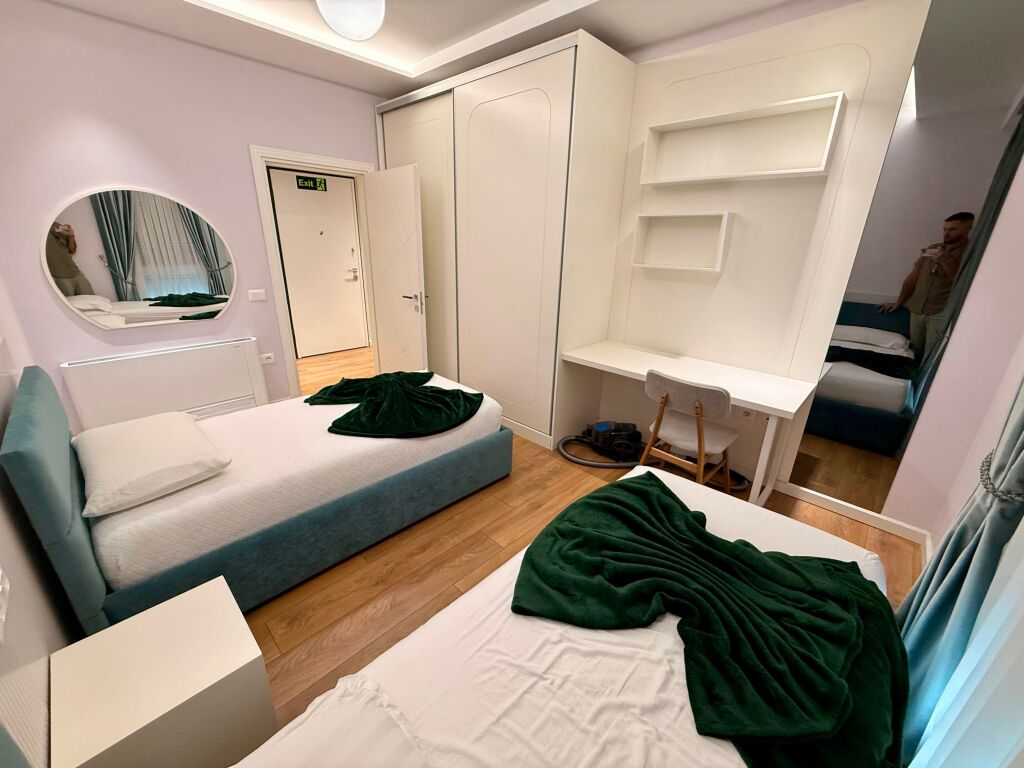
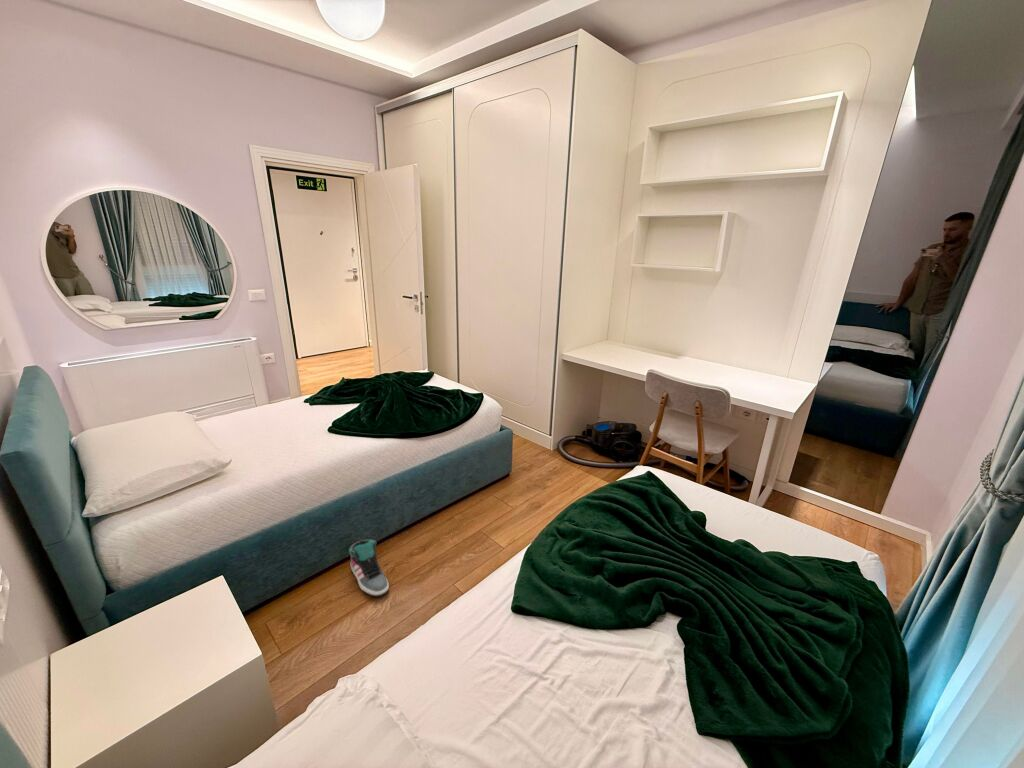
+ sneaker [348,539,390,597]
